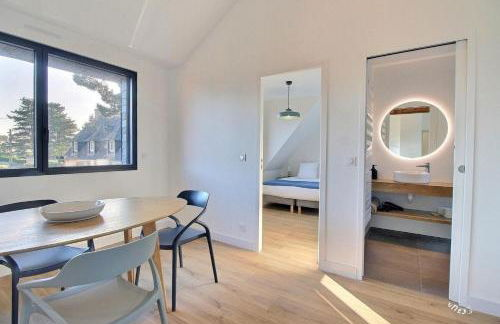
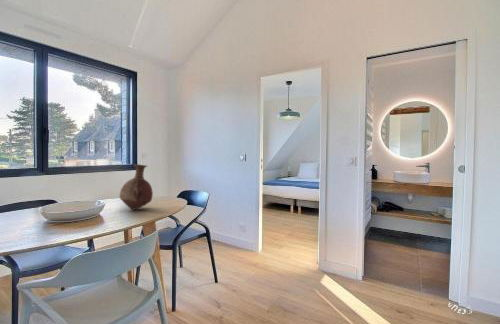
+ vase [119,163,154,211]
